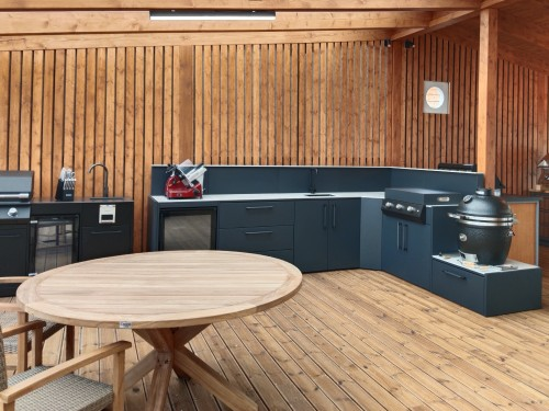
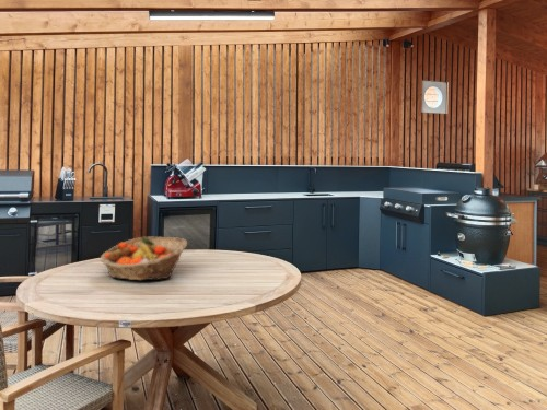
+ fruit basket [100,236,188,281]
